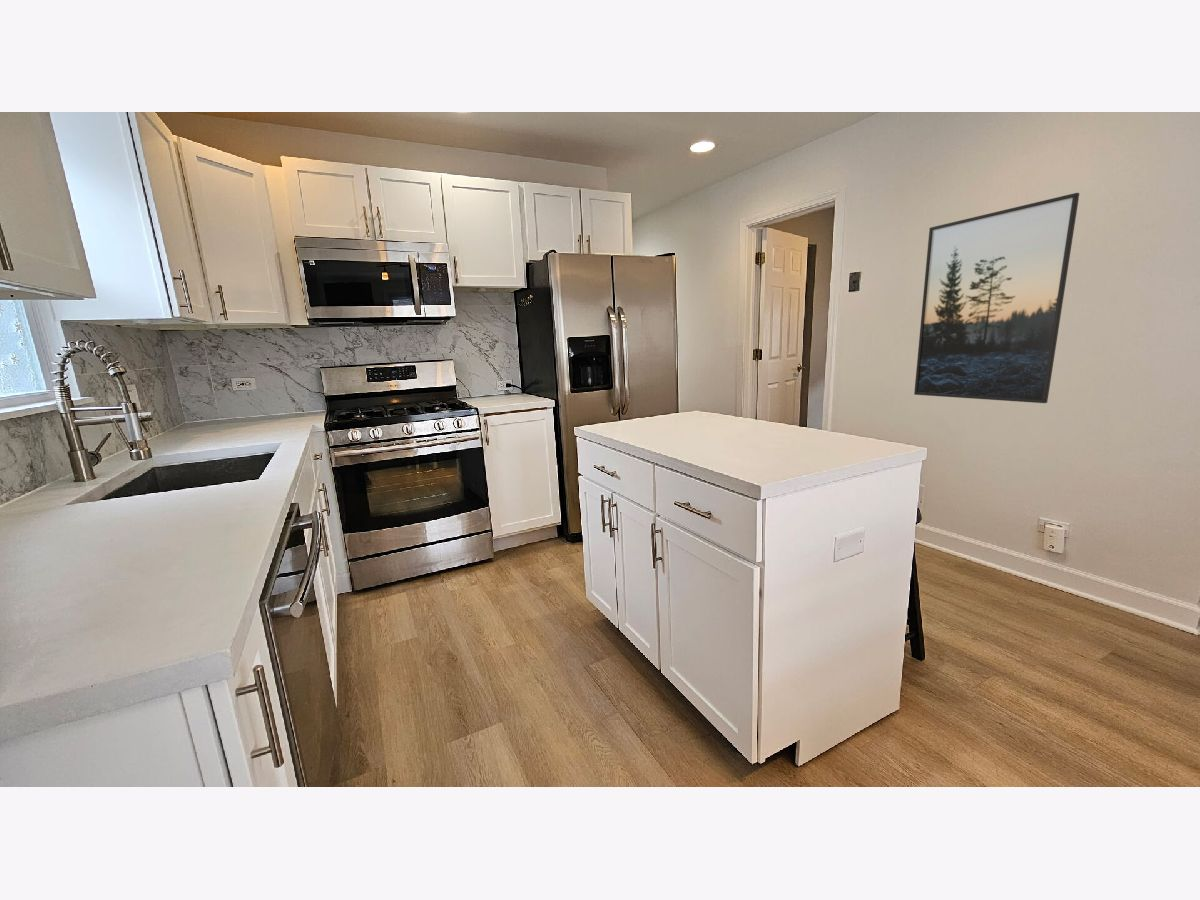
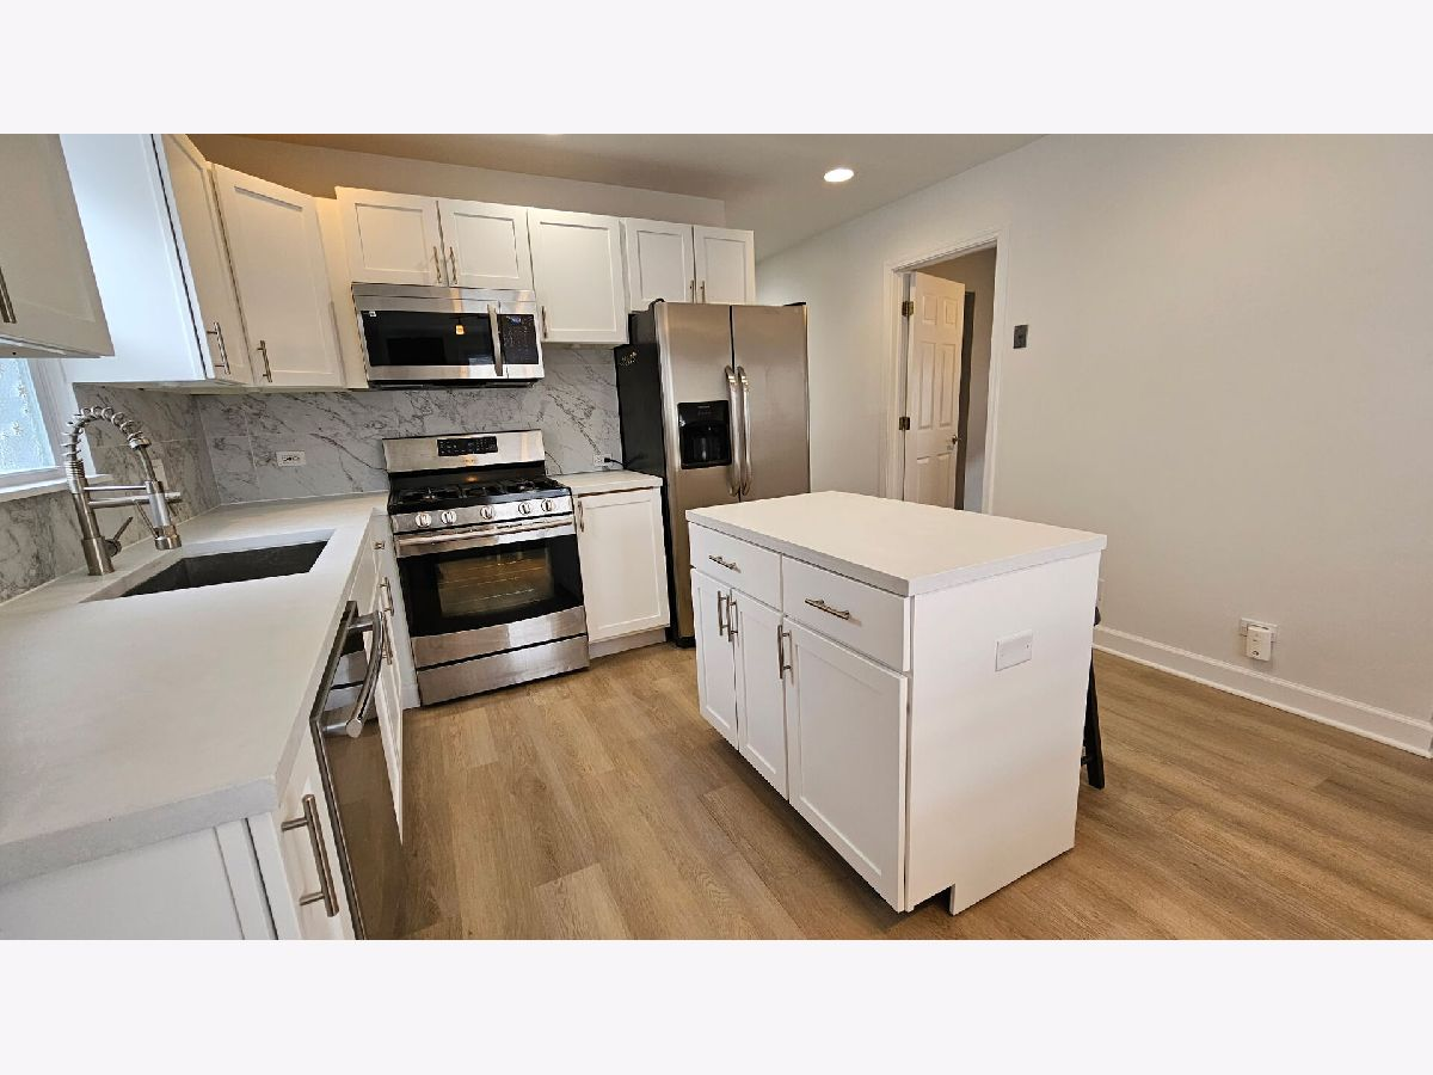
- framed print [913,192,1080,404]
